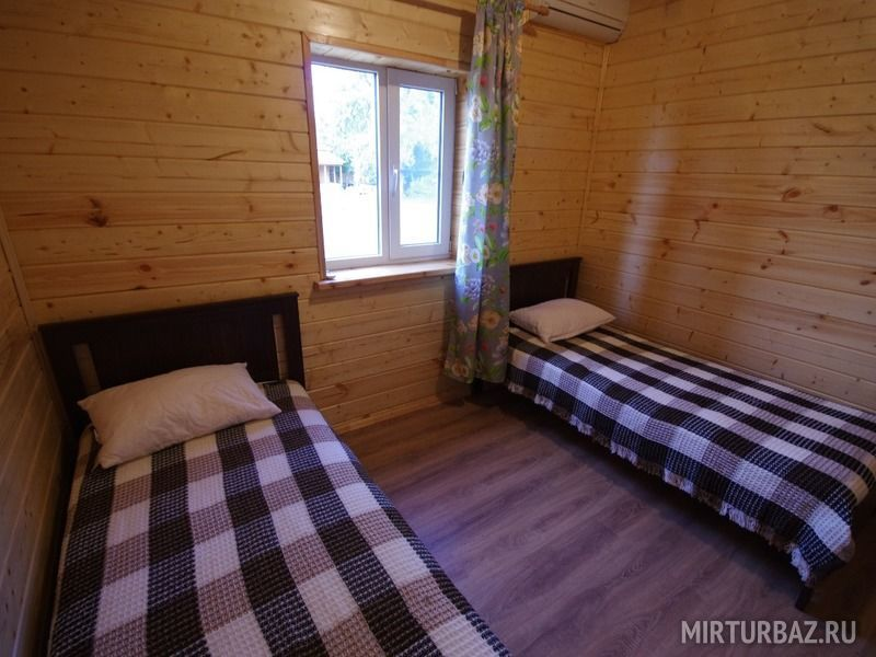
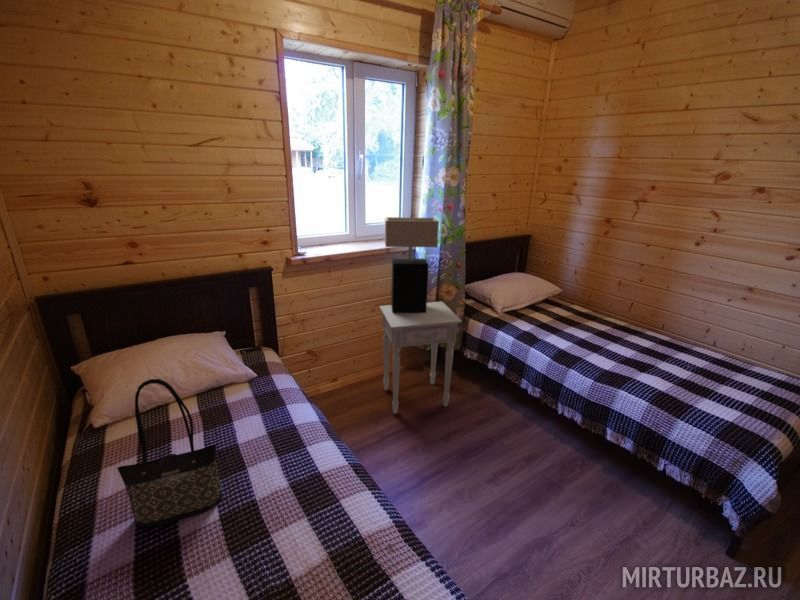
+ nightstand [378,300,463,415]
+ table lamp [384,216,440,313]
+ tote bag [116,378,223,528]
